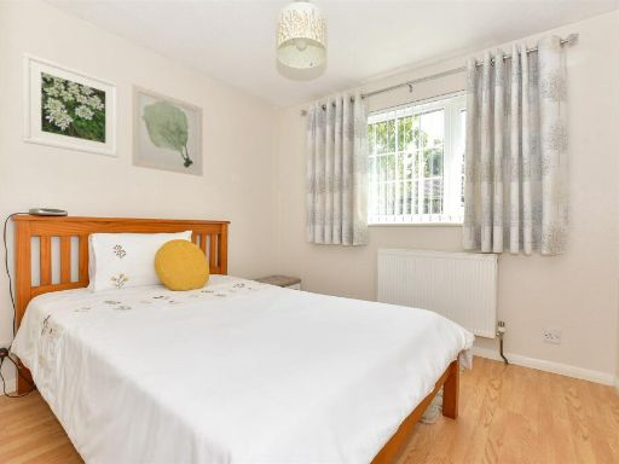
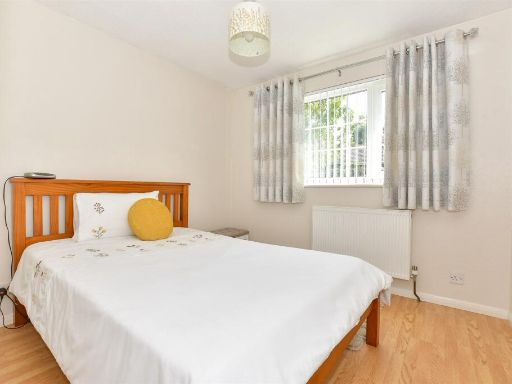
- wall art [131,83,203,178]
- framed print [22,52,120,158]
